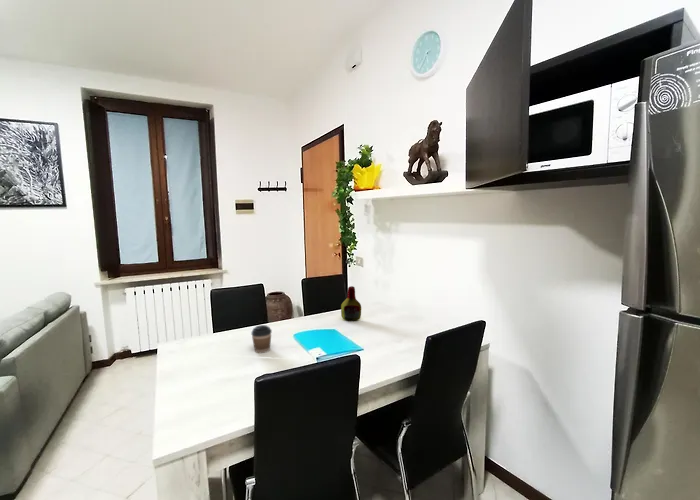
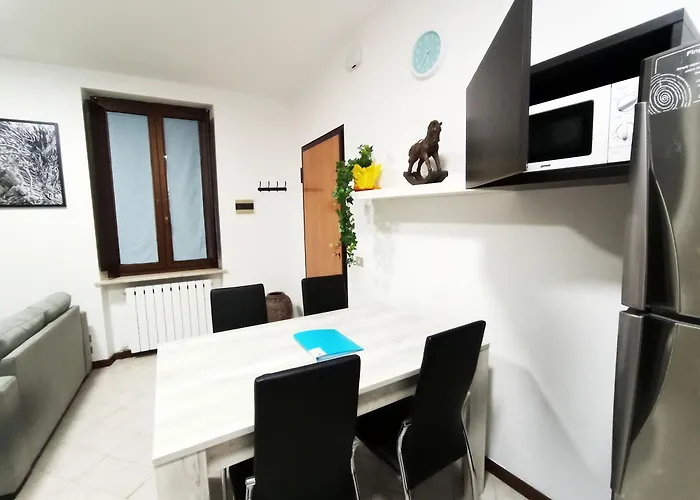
- coffee cup [250,324,273,354]
- bottle [340,285,362,321]
